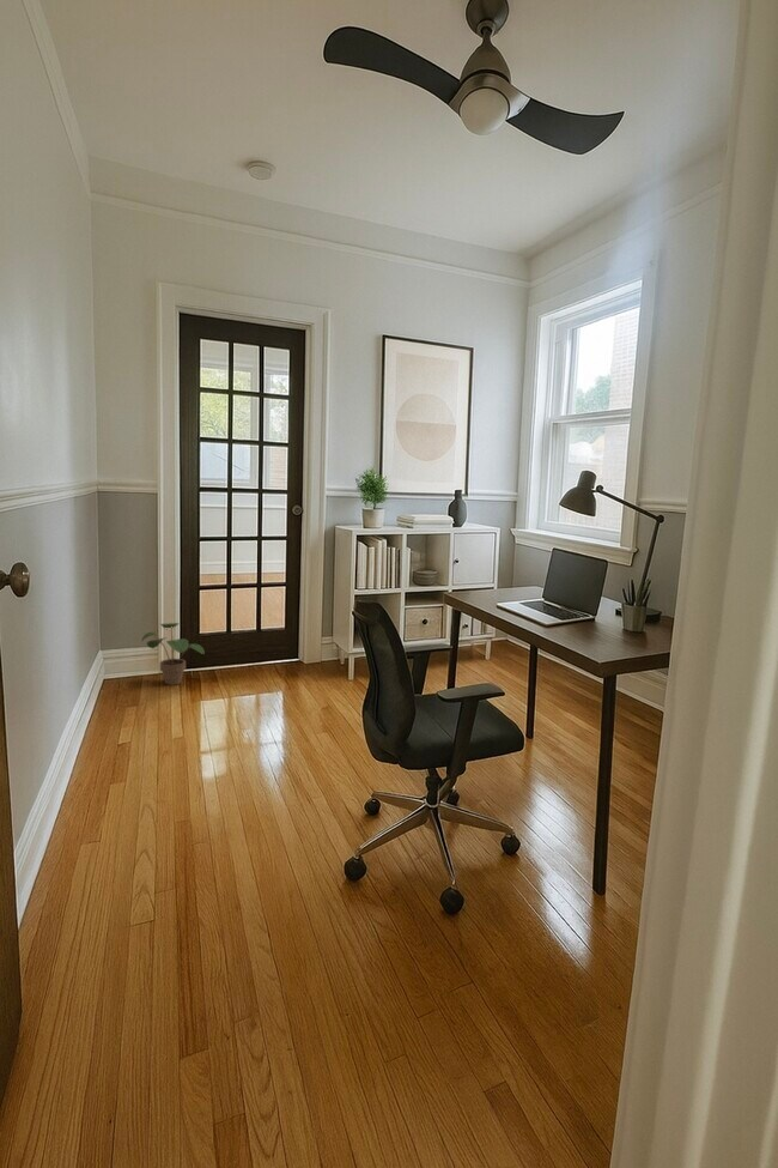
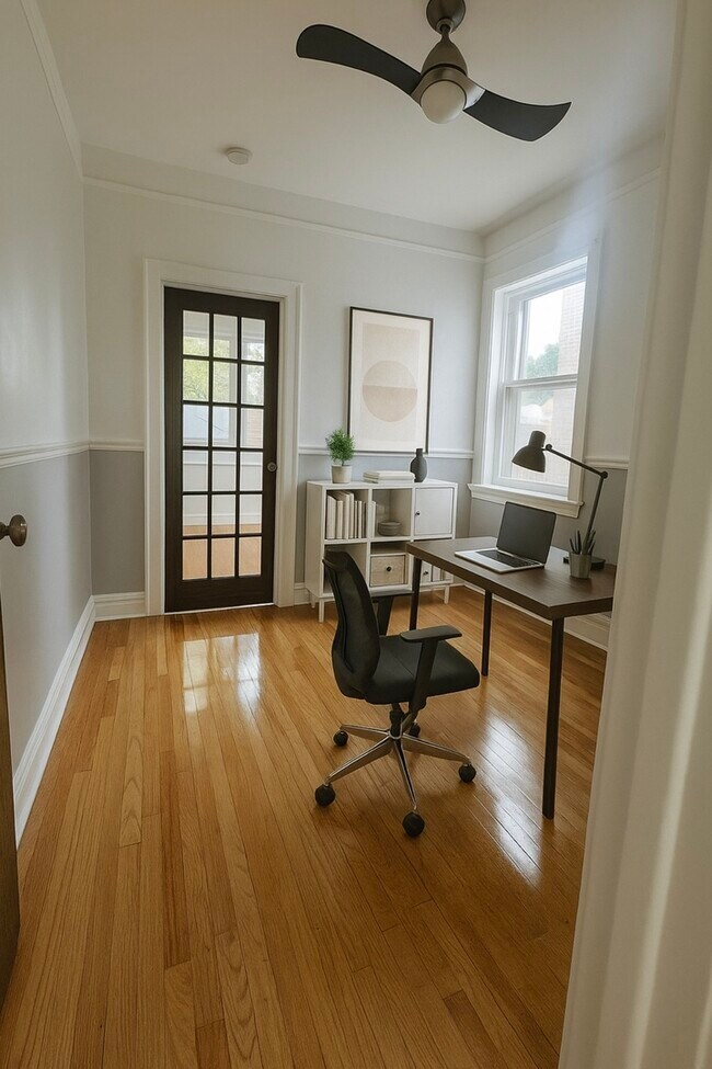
- potted plant [140,622,206,686]
